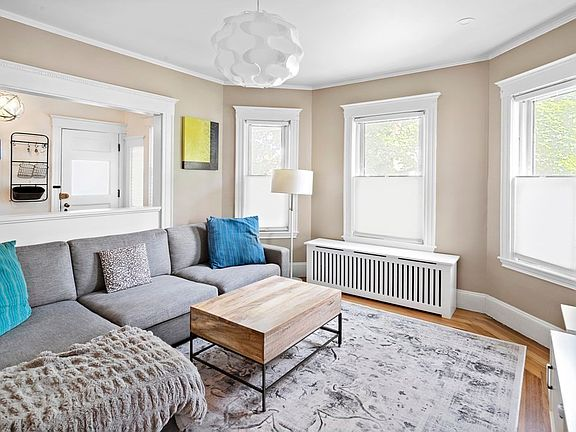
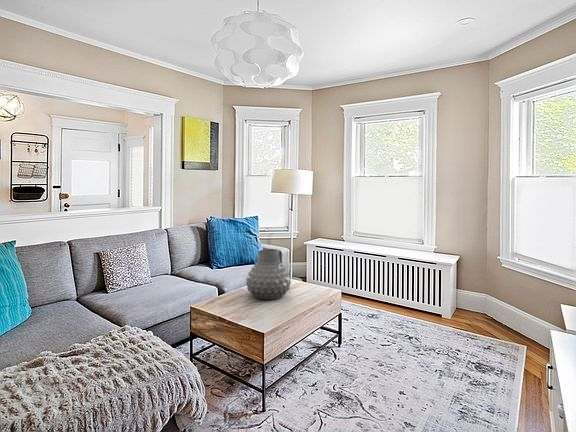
+ vase [245,248,292,300]
